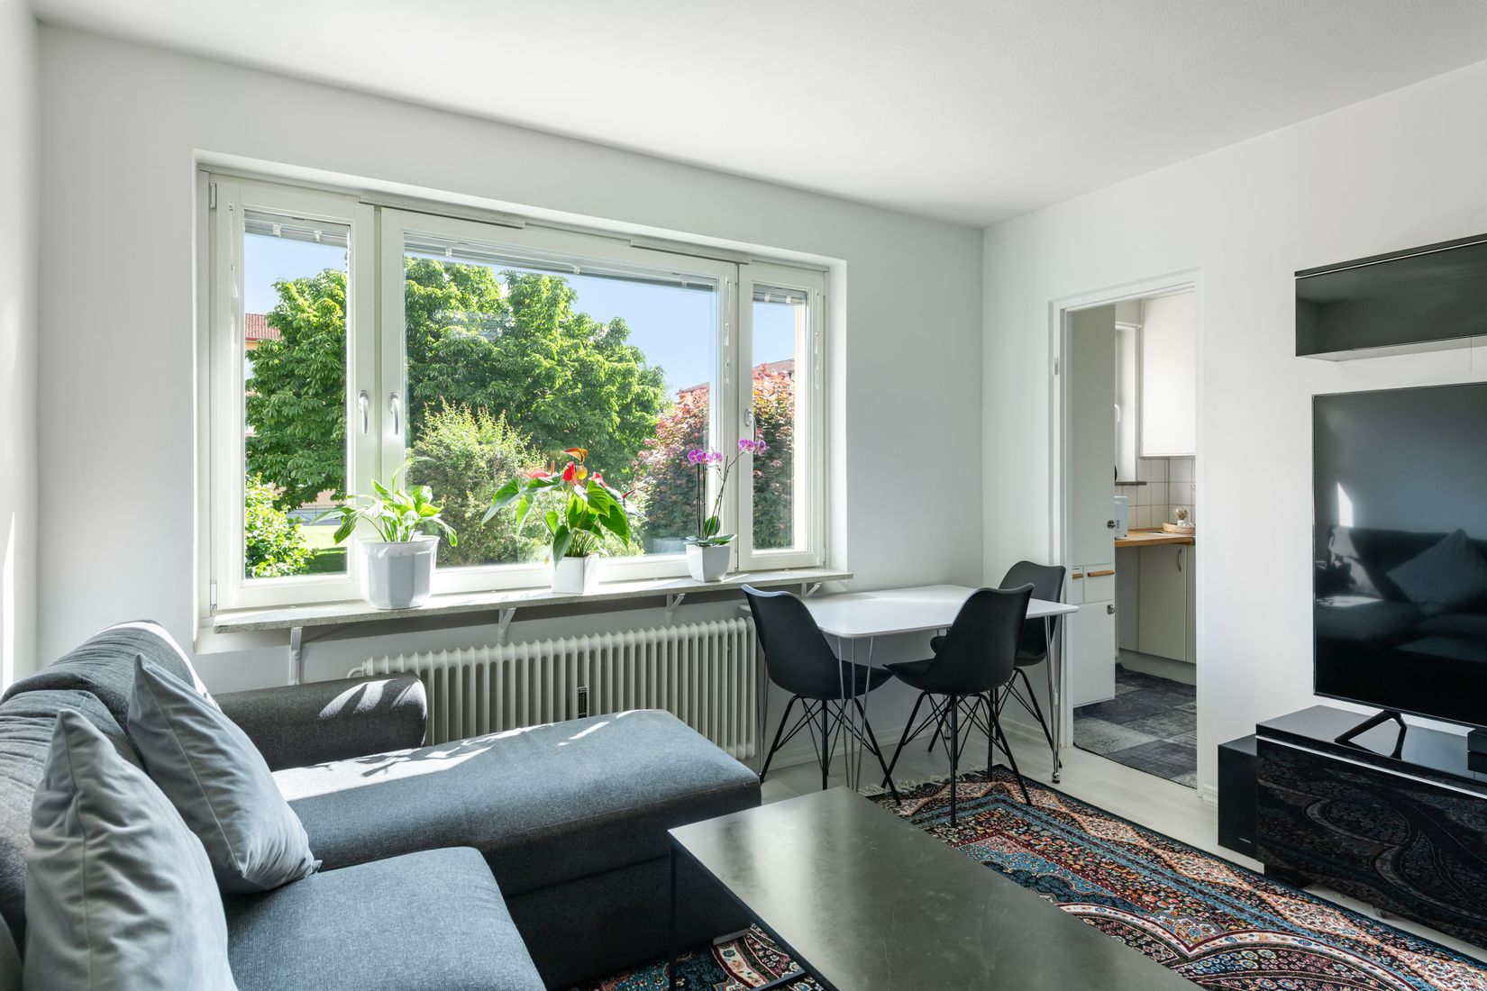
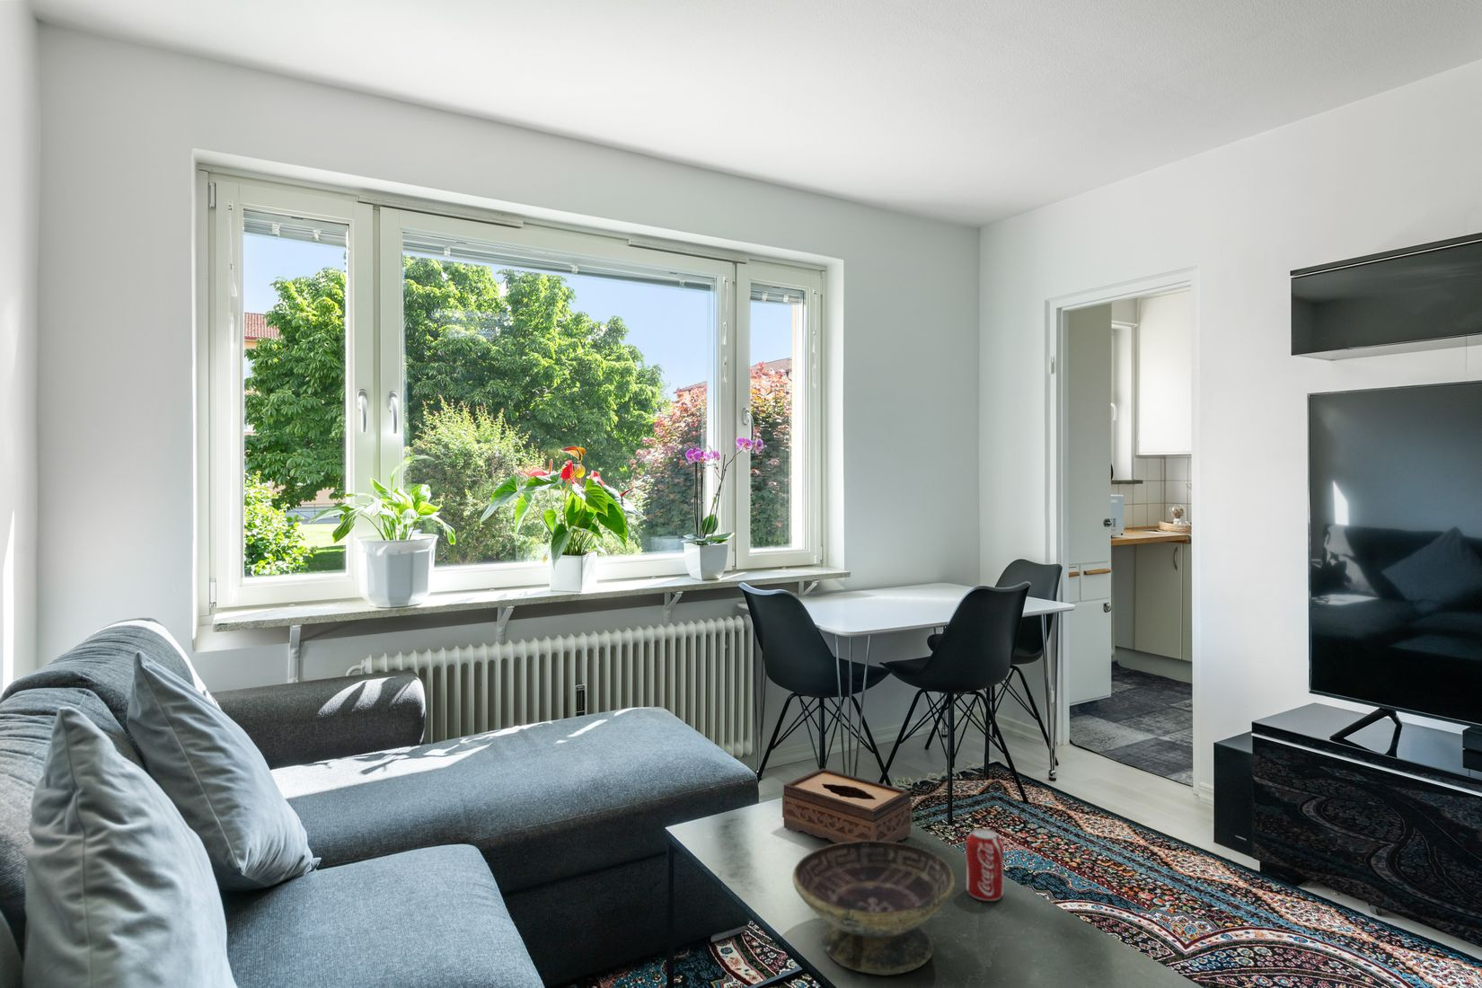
+ beverage can [966,827,1005,902]
+ decorative bowl [792,840,956,976]
+ tissue box [782,767,913,844]
